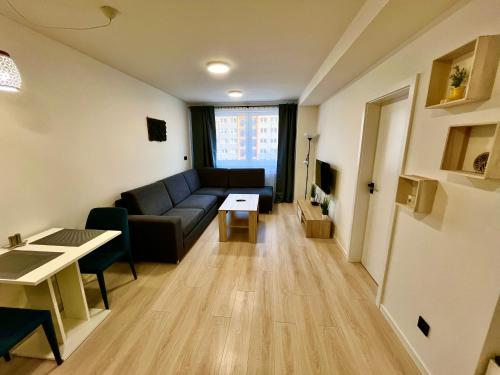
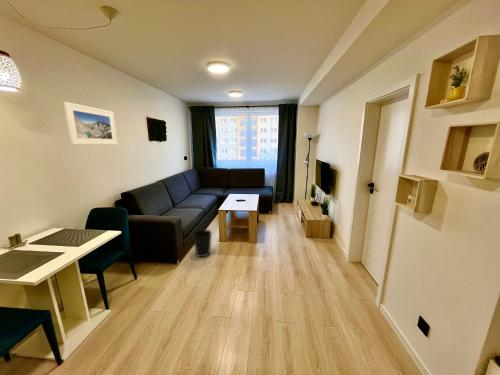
+ wastebasket [191,229,213,258]
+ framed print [62,101,118,146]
